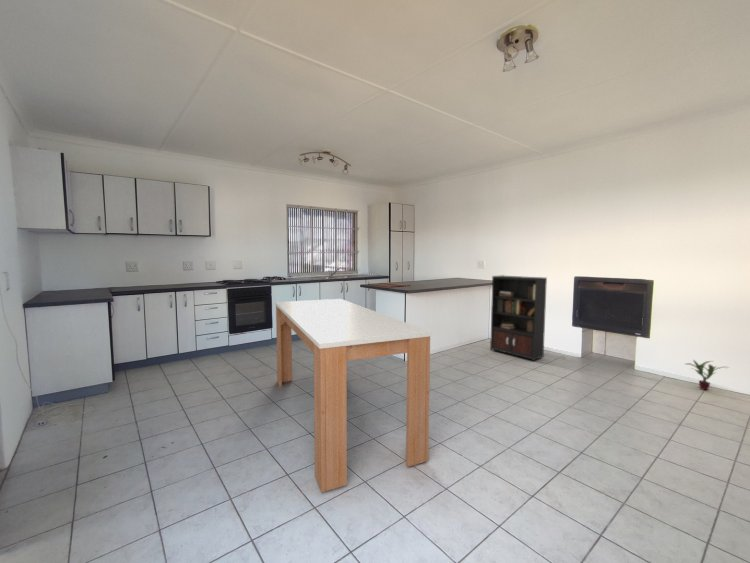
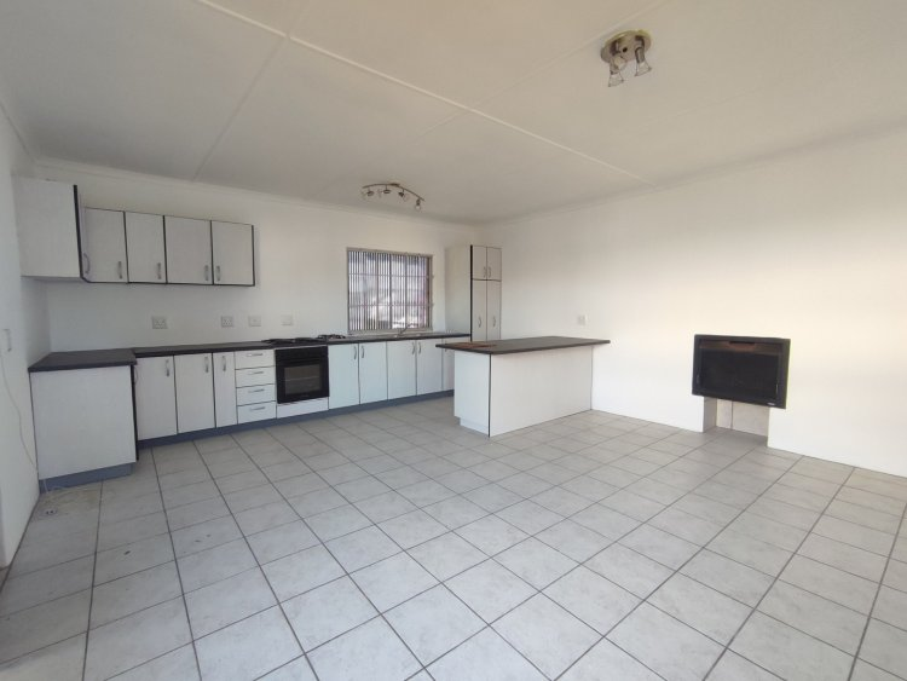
- bookcase [489,274,566,362]
- potted plant [685,359,730,391]
- dining table [274,298,432,493]
